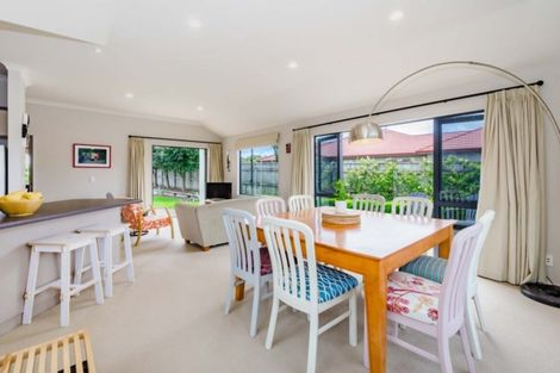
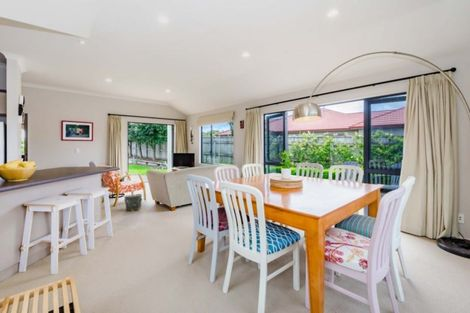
+ bag [123,193,143,212]
